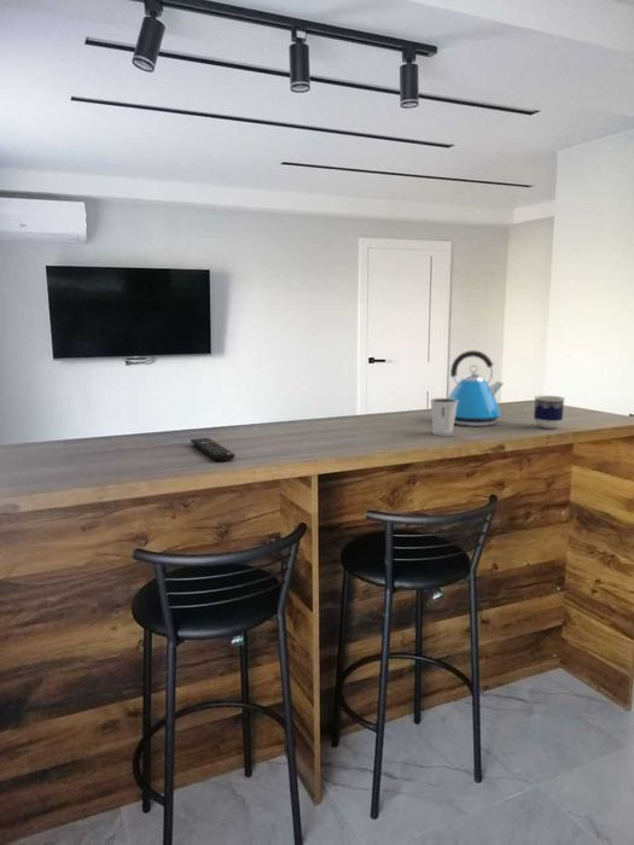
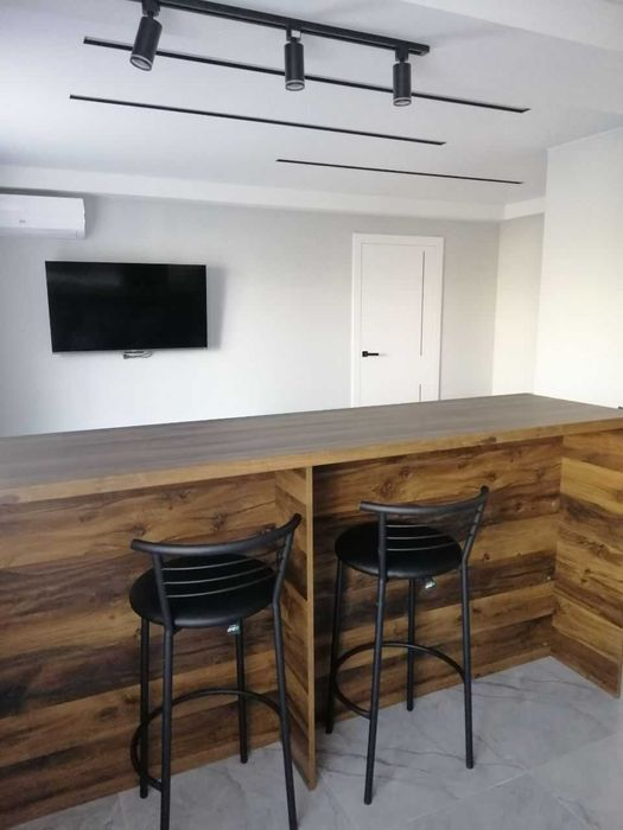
- dixie cup [429,397,458,437]
- kettle [448,349,505,427]
- cup [533,395,566,430]
- remote control [190,437,235,462]
